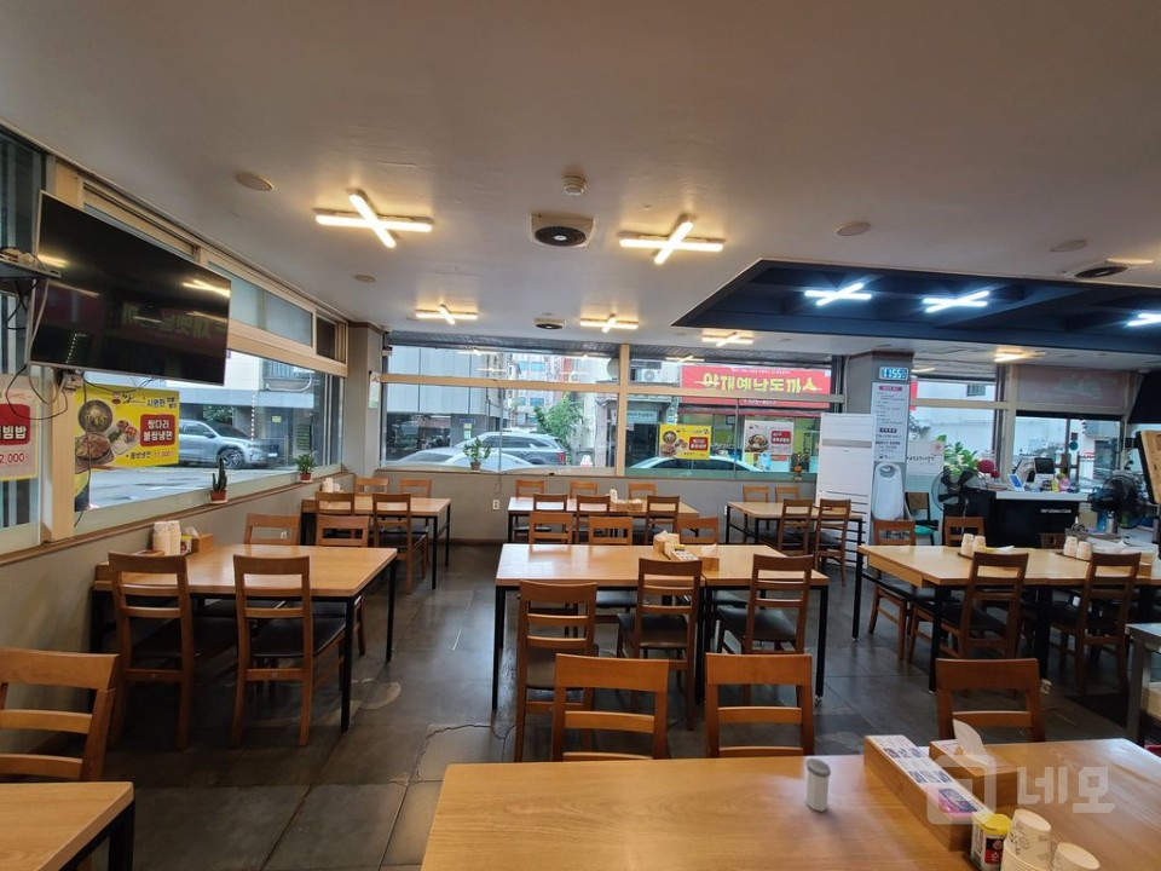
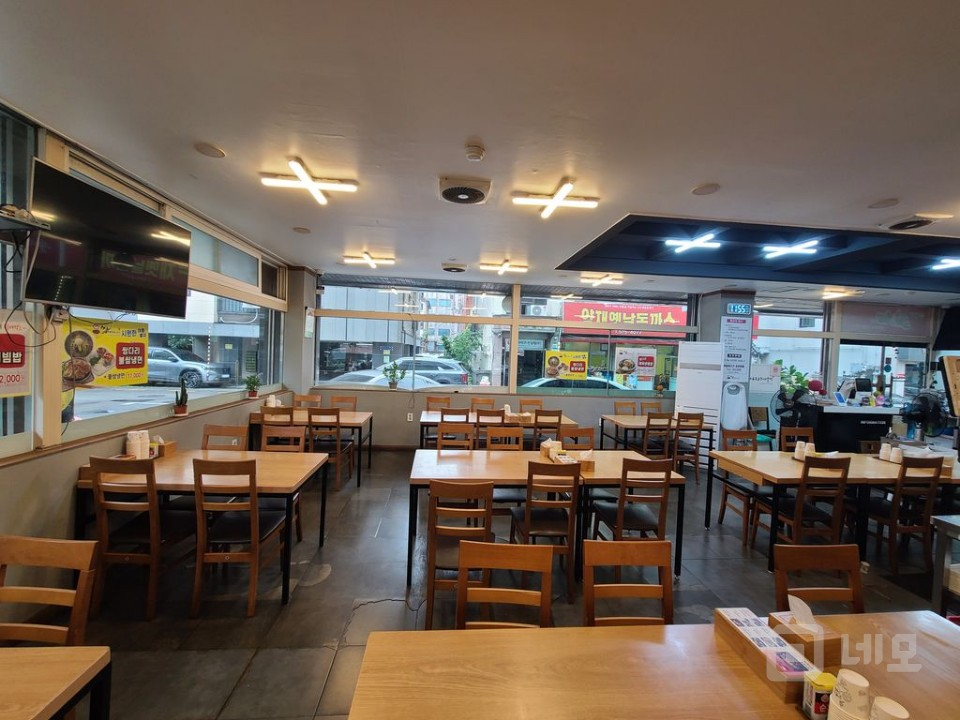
- salt shaker [804,757,832,813]
